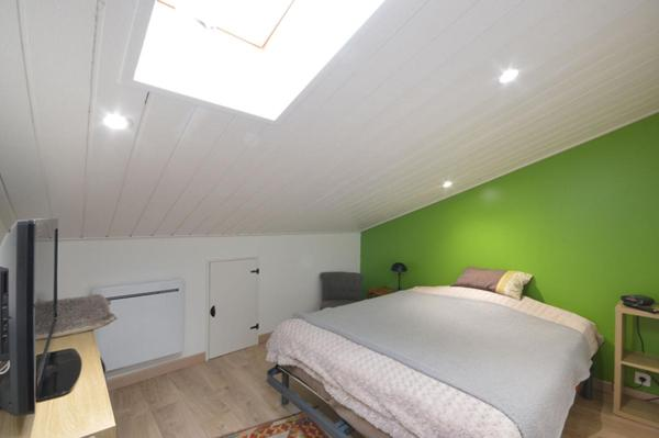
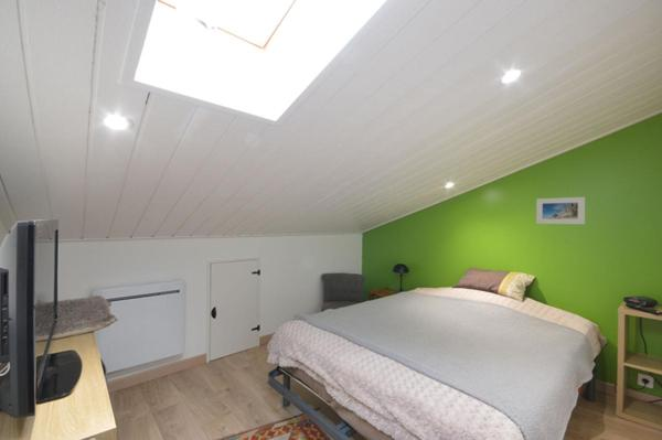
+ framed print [535,196,586,225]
